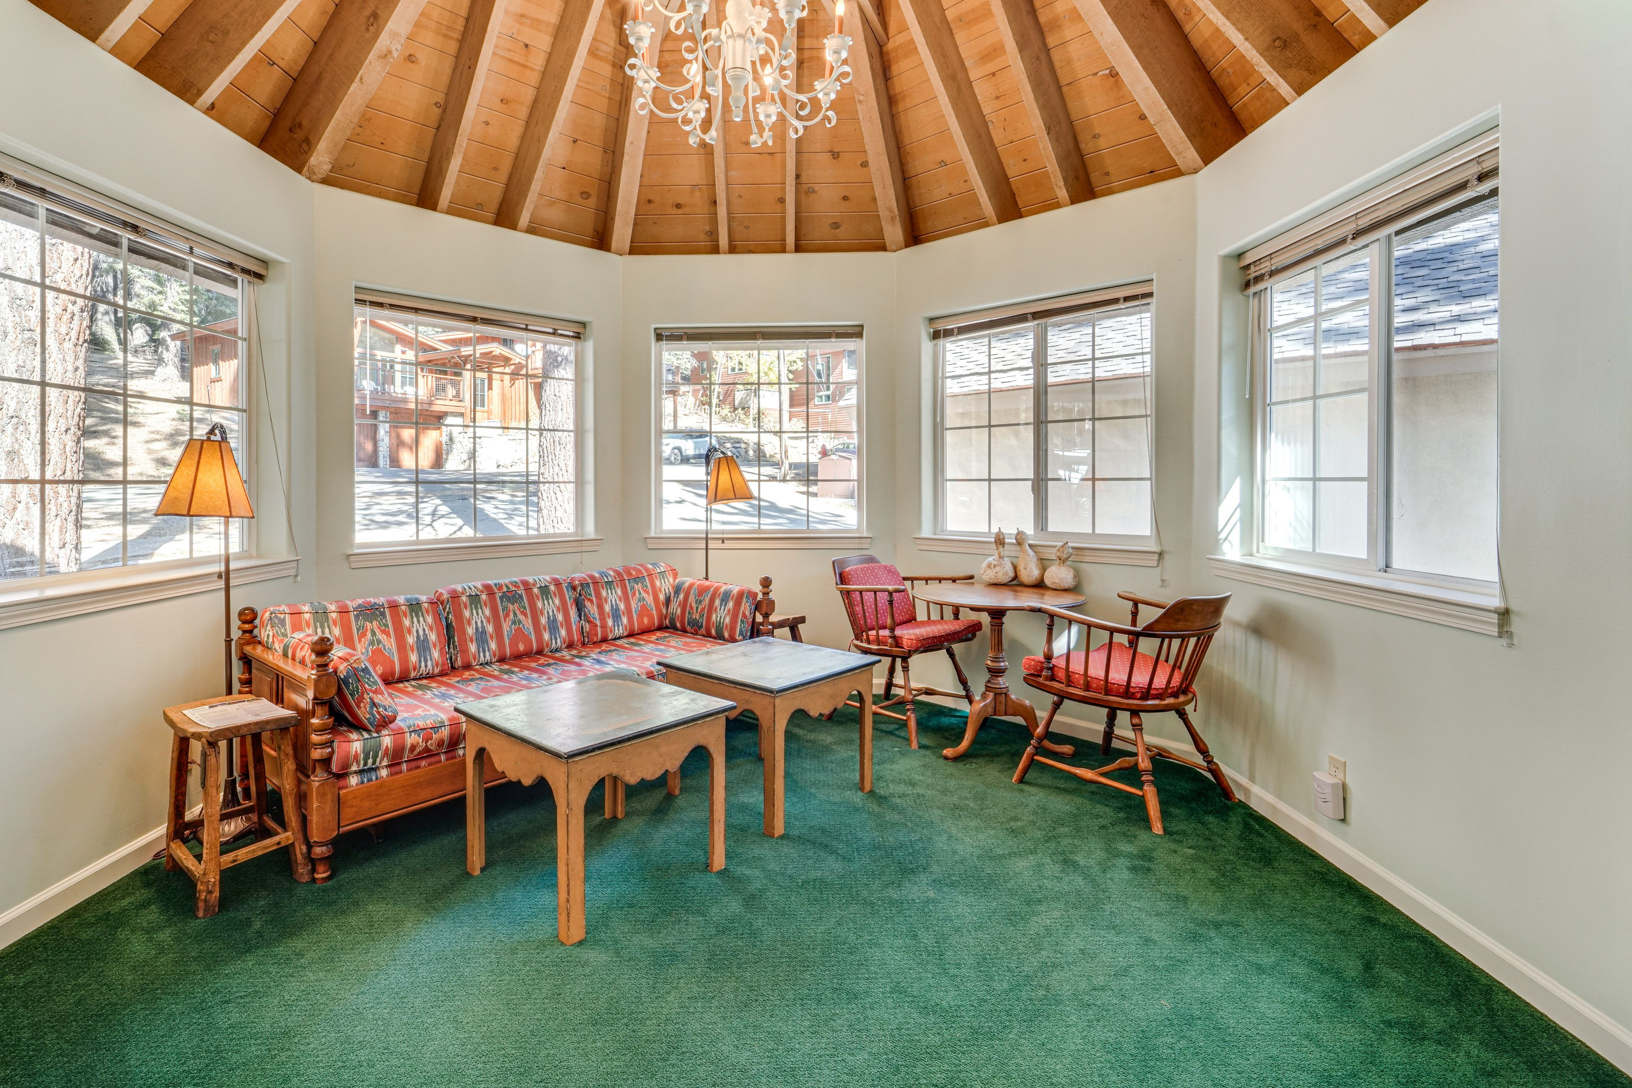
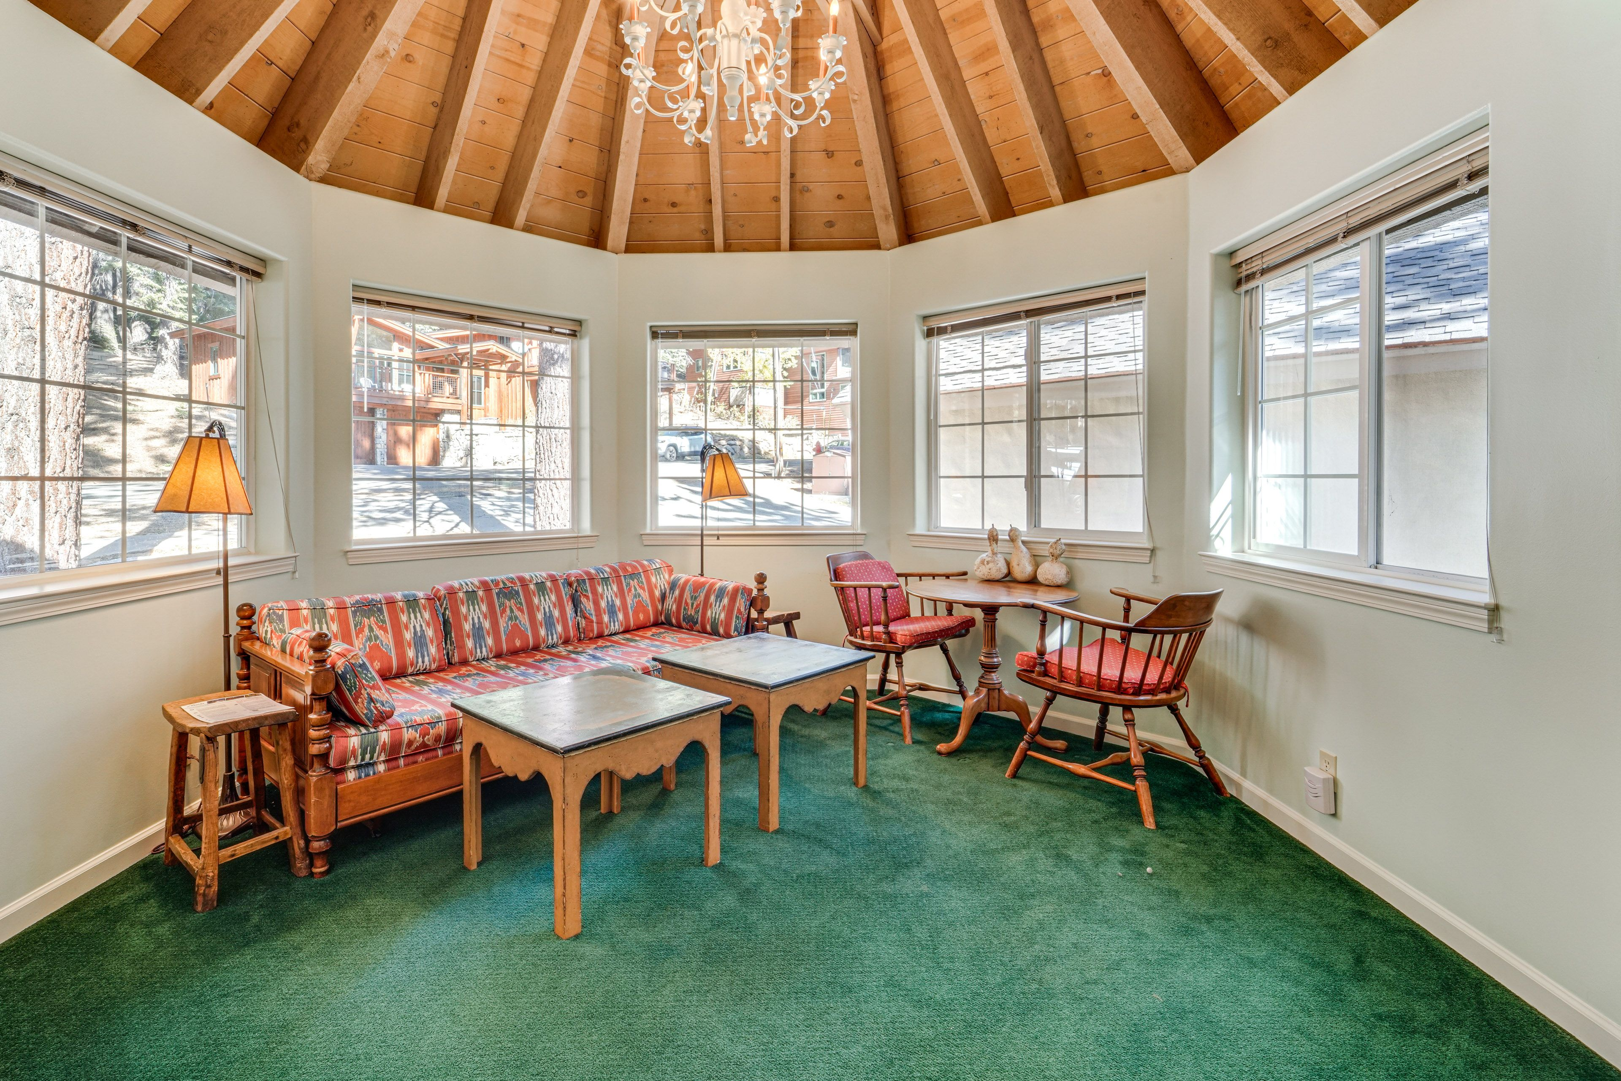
+ ball [1117,867,1153,876]
